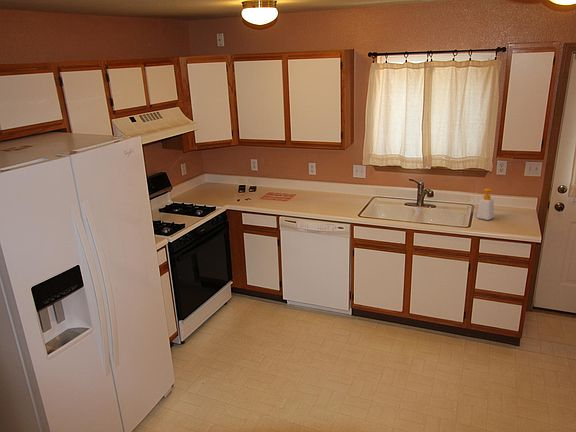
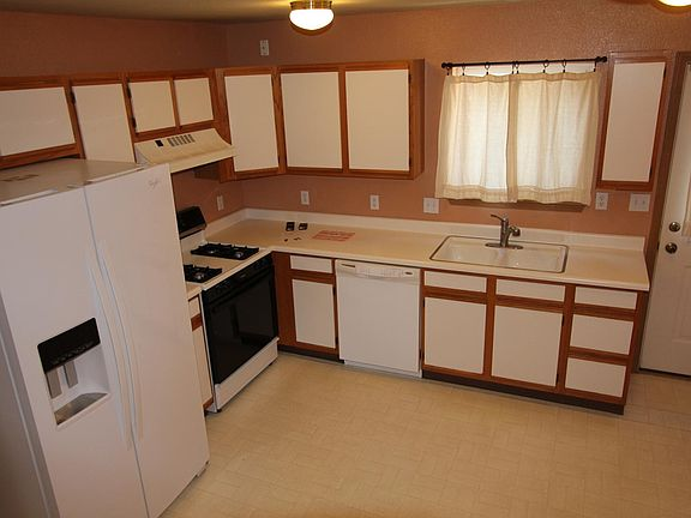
- soap bottle [476,187,495,221]
